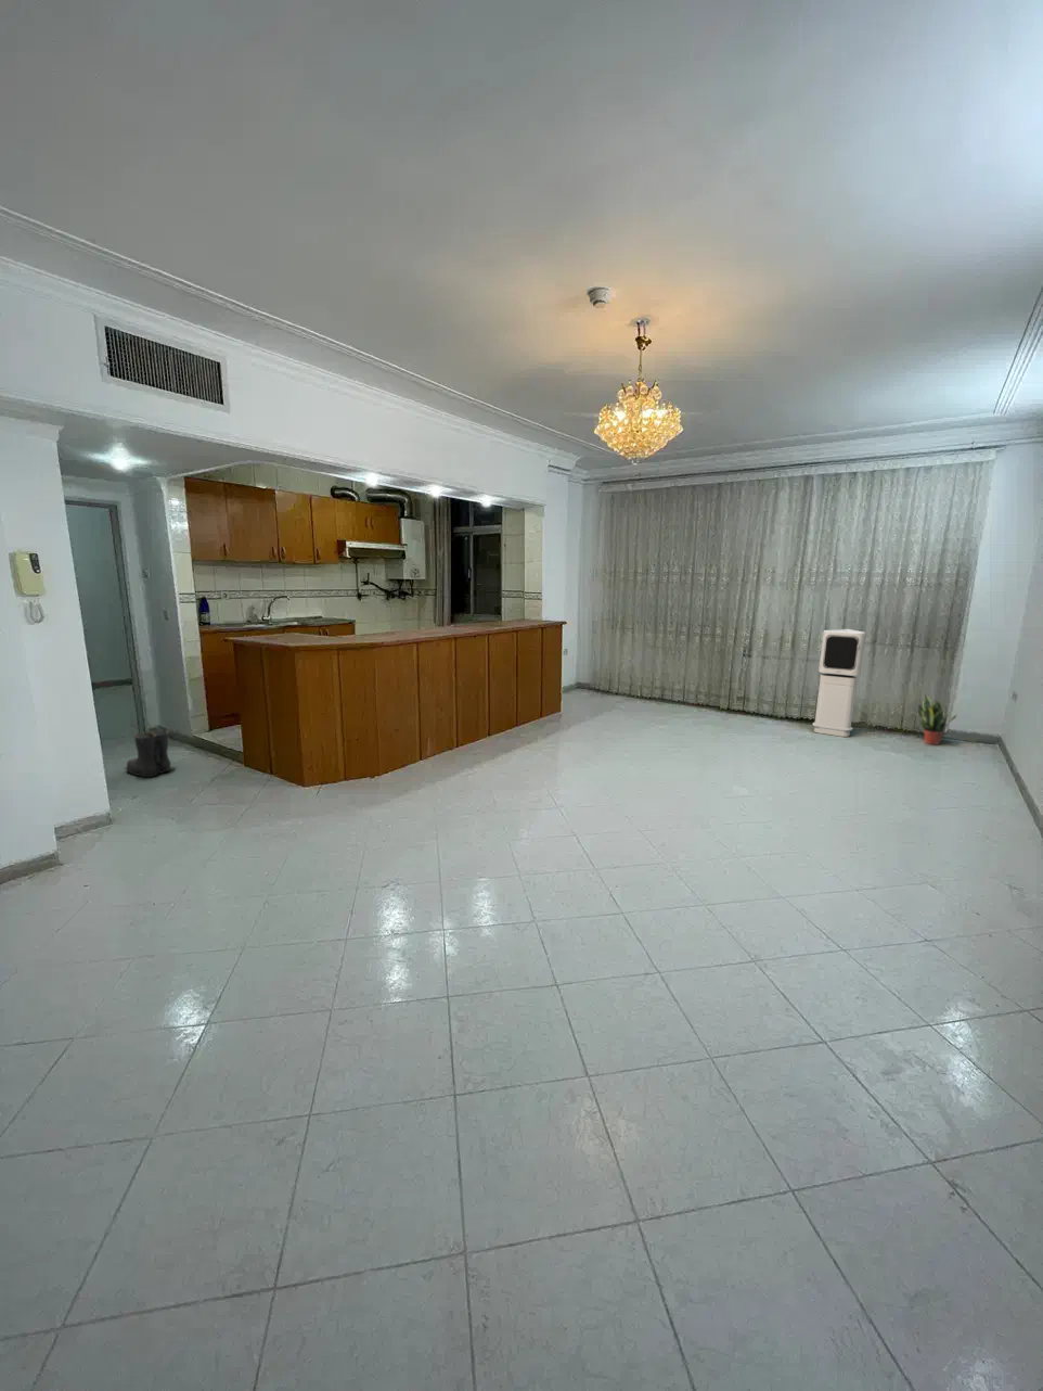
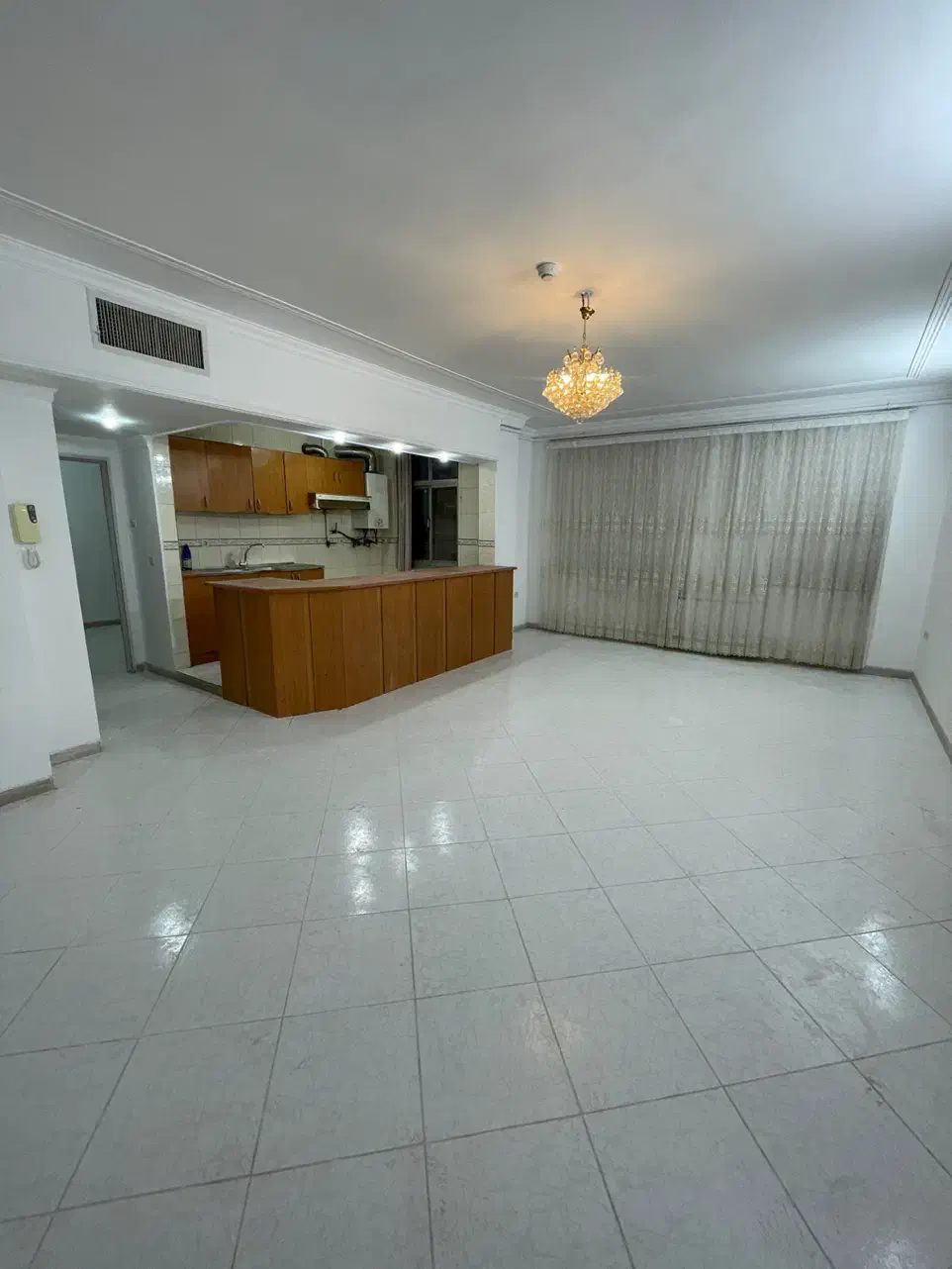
- boots [123,729,172,779]
- potted plant [916,693,959,745]
- air purifier [811,628,867,738]
